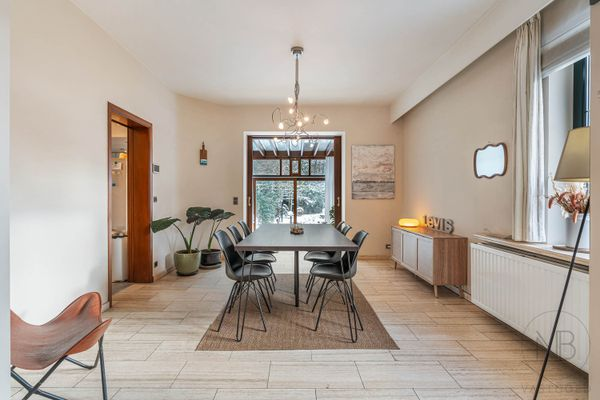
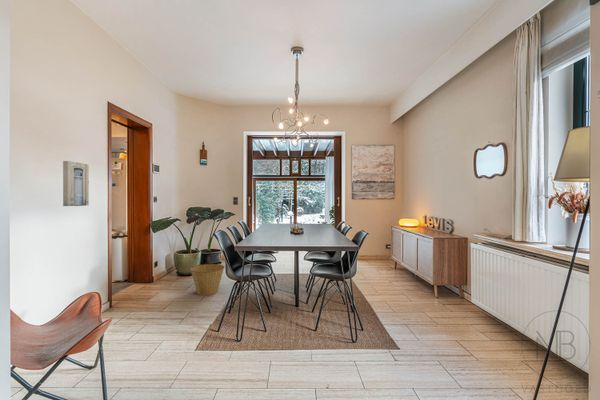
+ wall art [62,160,90,207]
+ basket [189,263,226,296]
